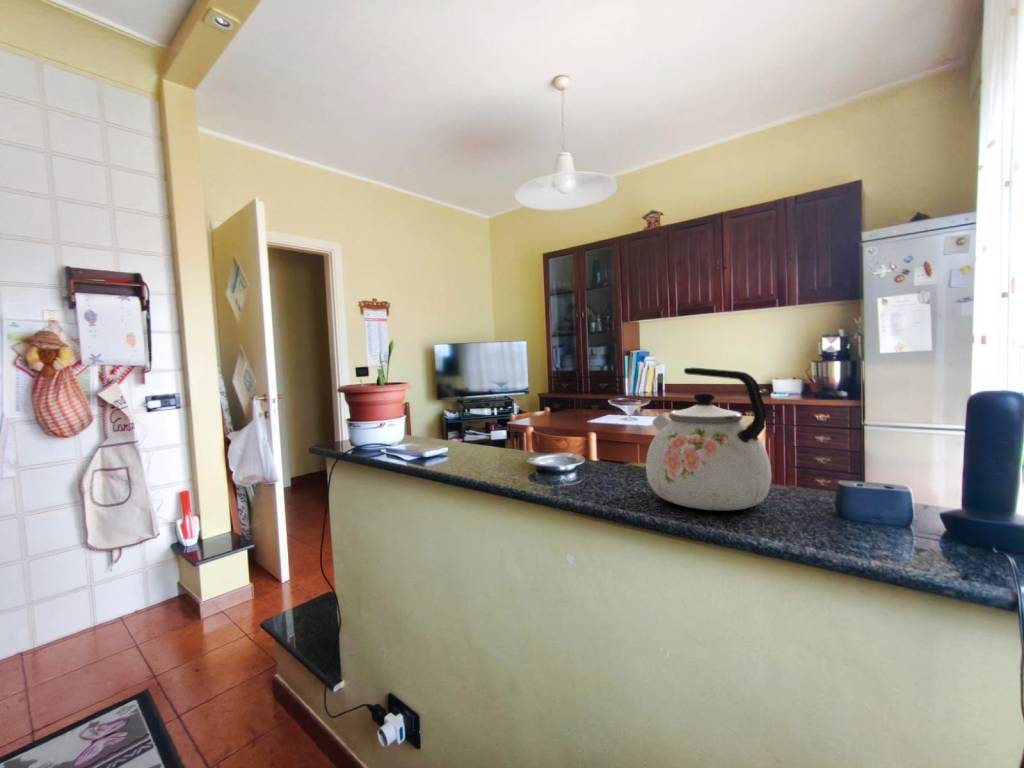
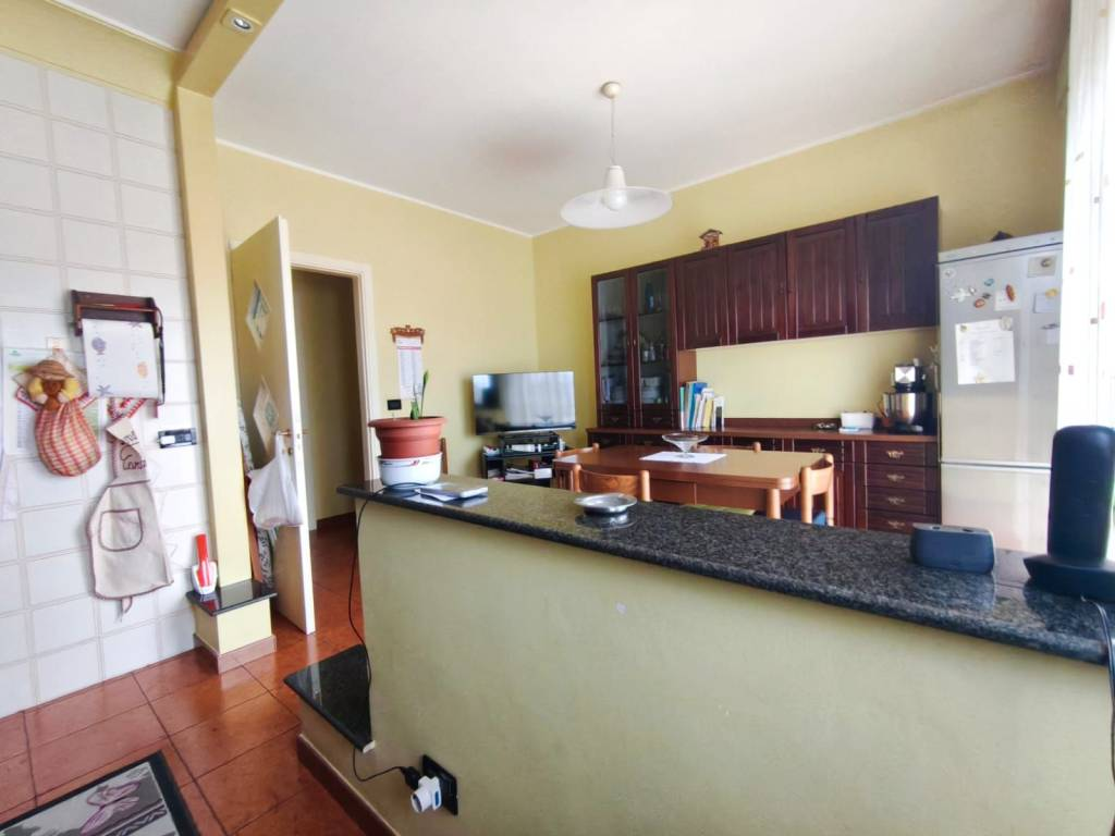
- kettle [645,367,772,511]
